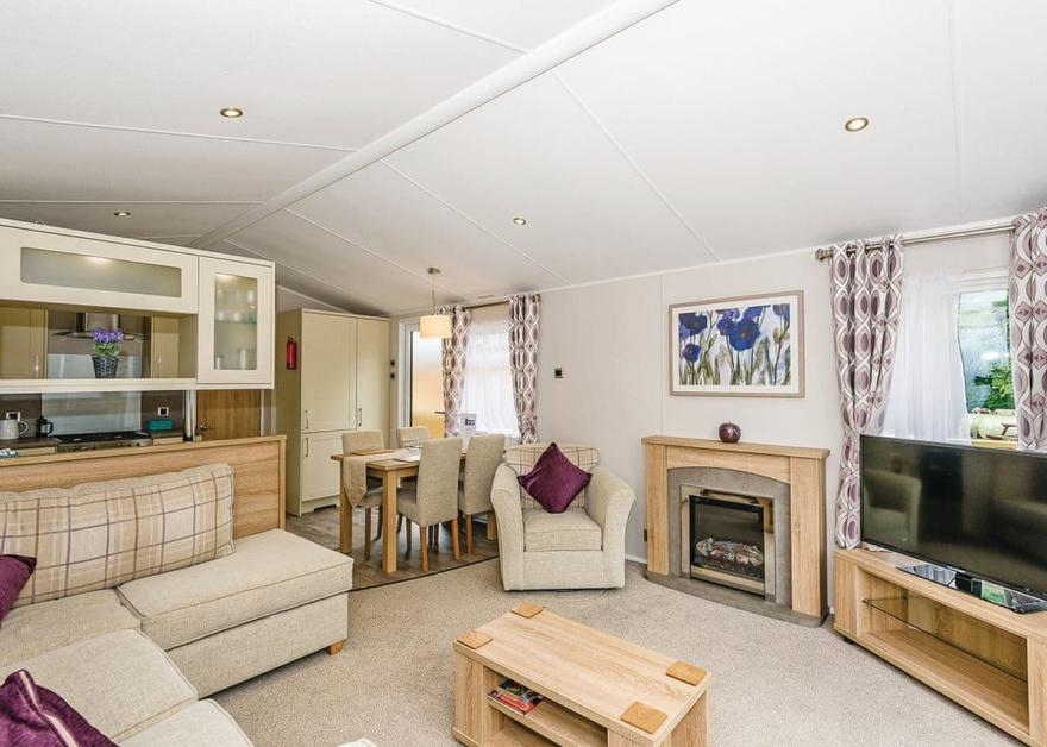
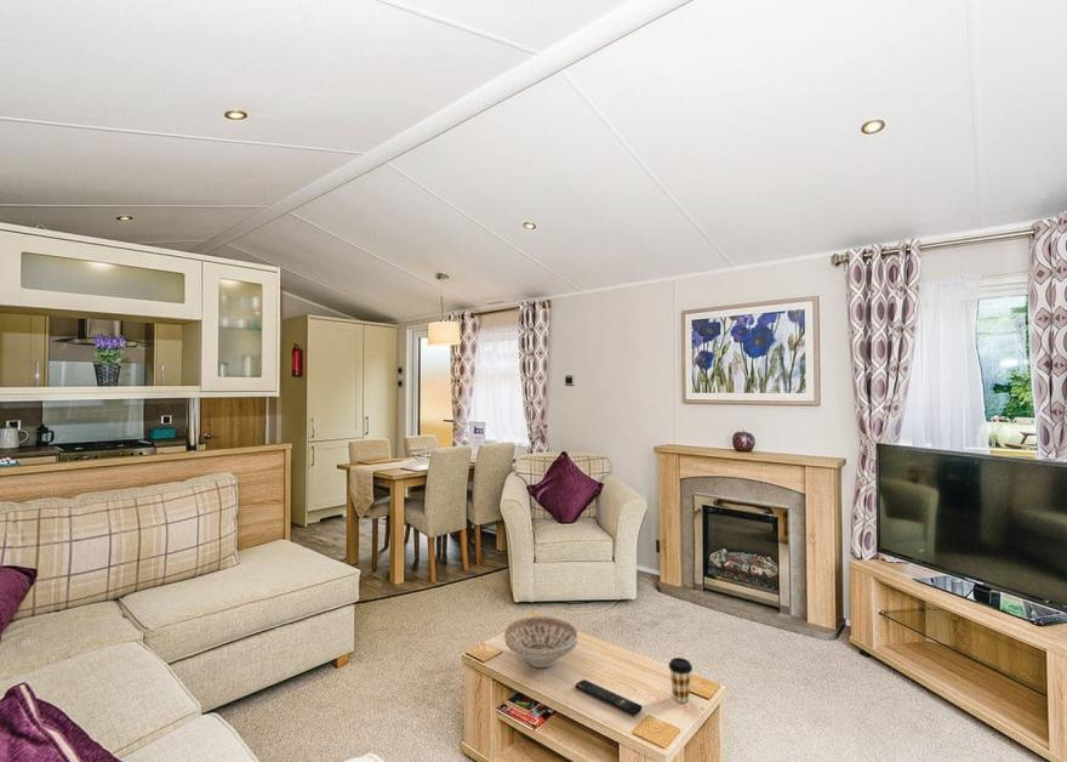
+ coffee cup [668,656,694,704]
+ decorative bowl [503,615,578,669]
+ remote control [575,678,643,716]
